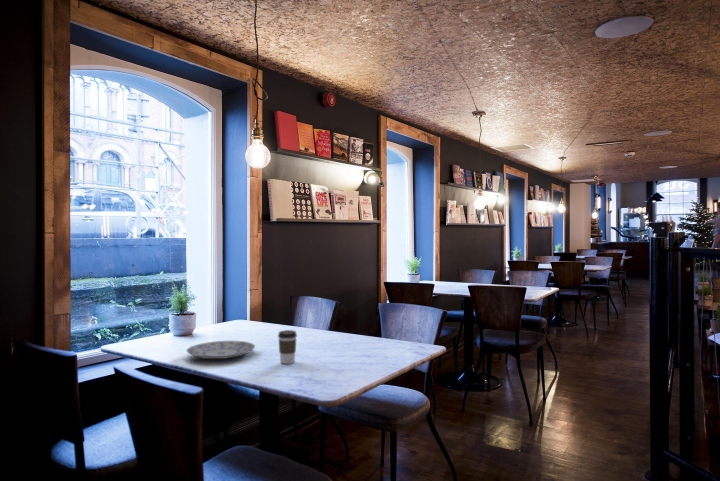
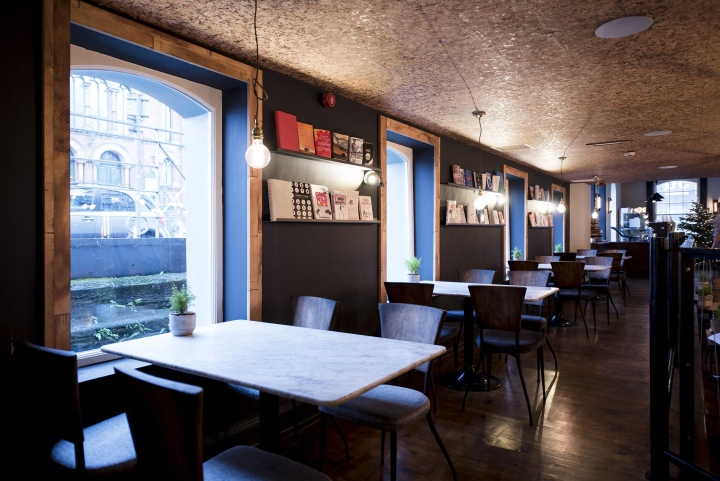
- plate [186,340,256,360]
- coffee cup [277,329,298,365]
